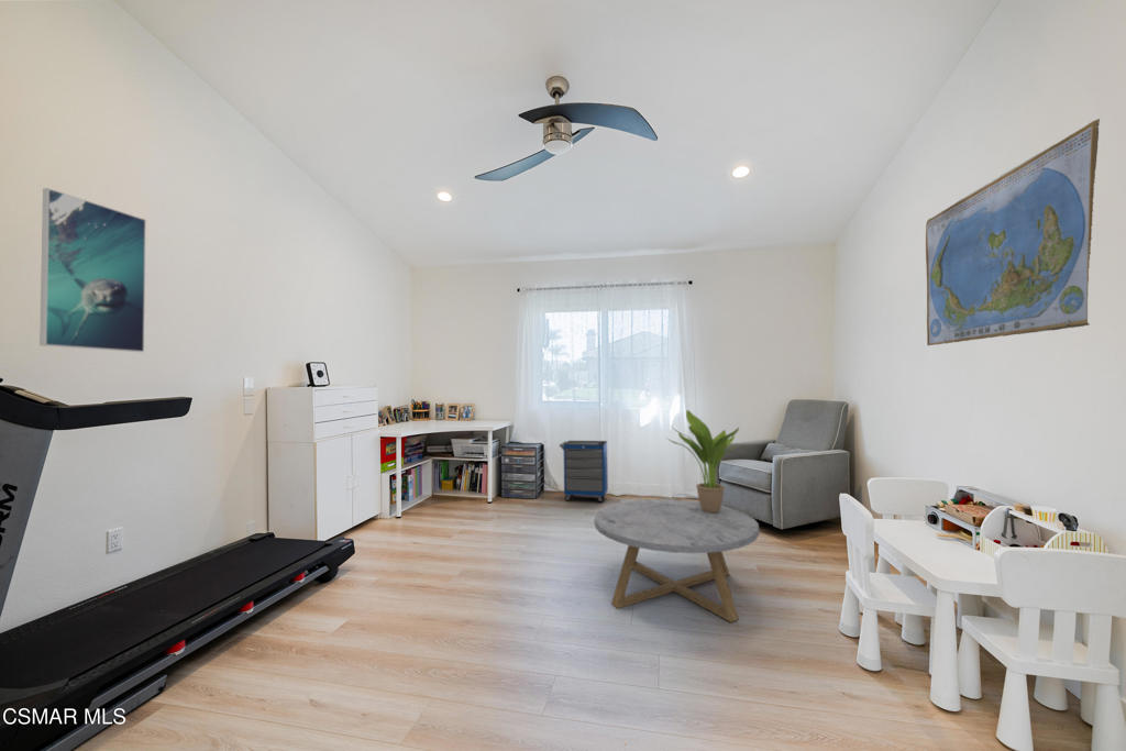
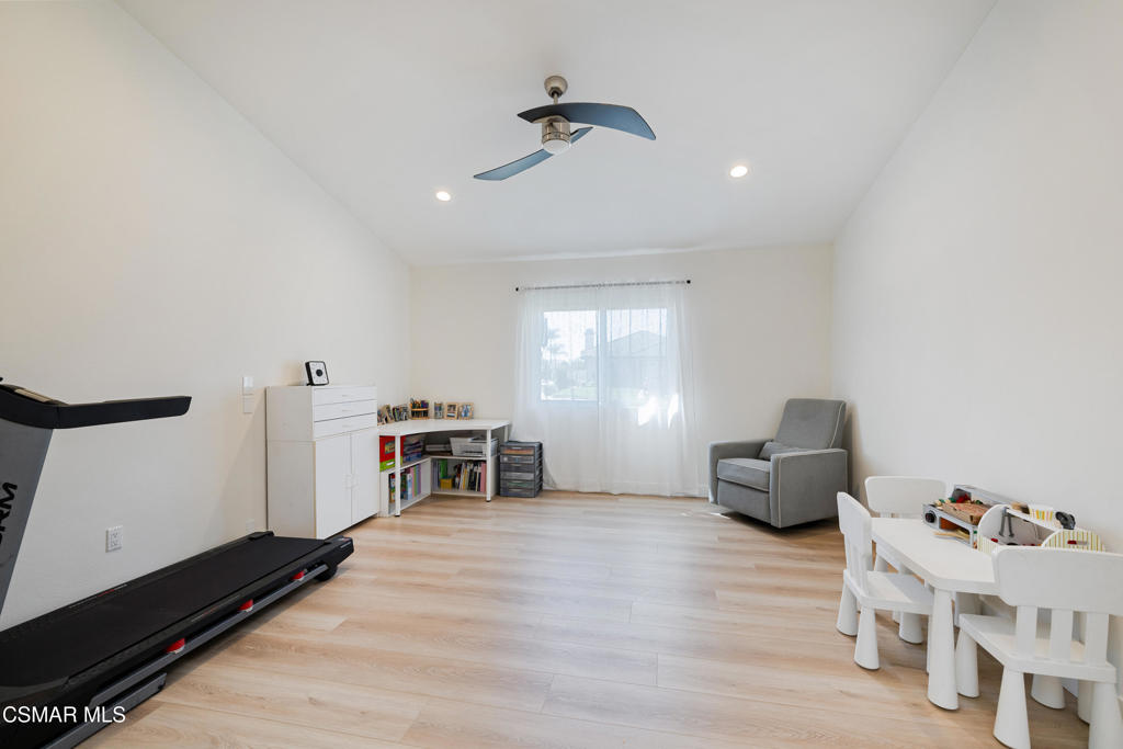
- world map [925,118,1101,346]
- potted plant [665,409,740,512]
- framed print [38,187,147,353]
- cabinet [559,440,609,504]
- coffee table [593,498,760,623]
